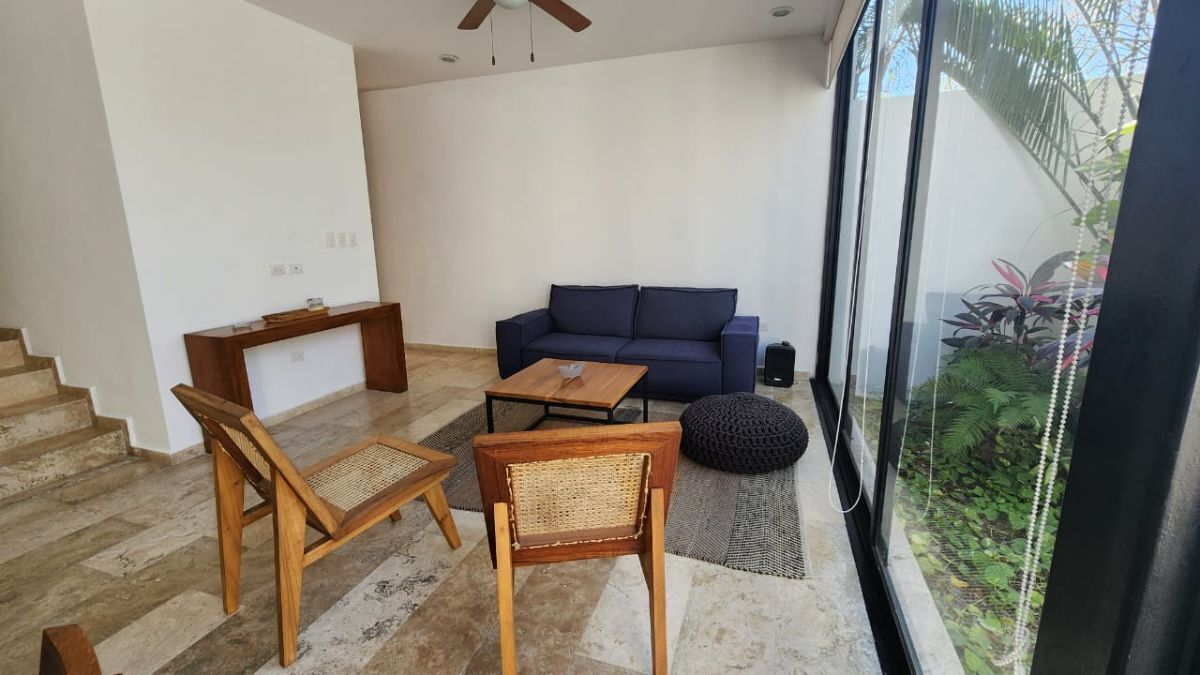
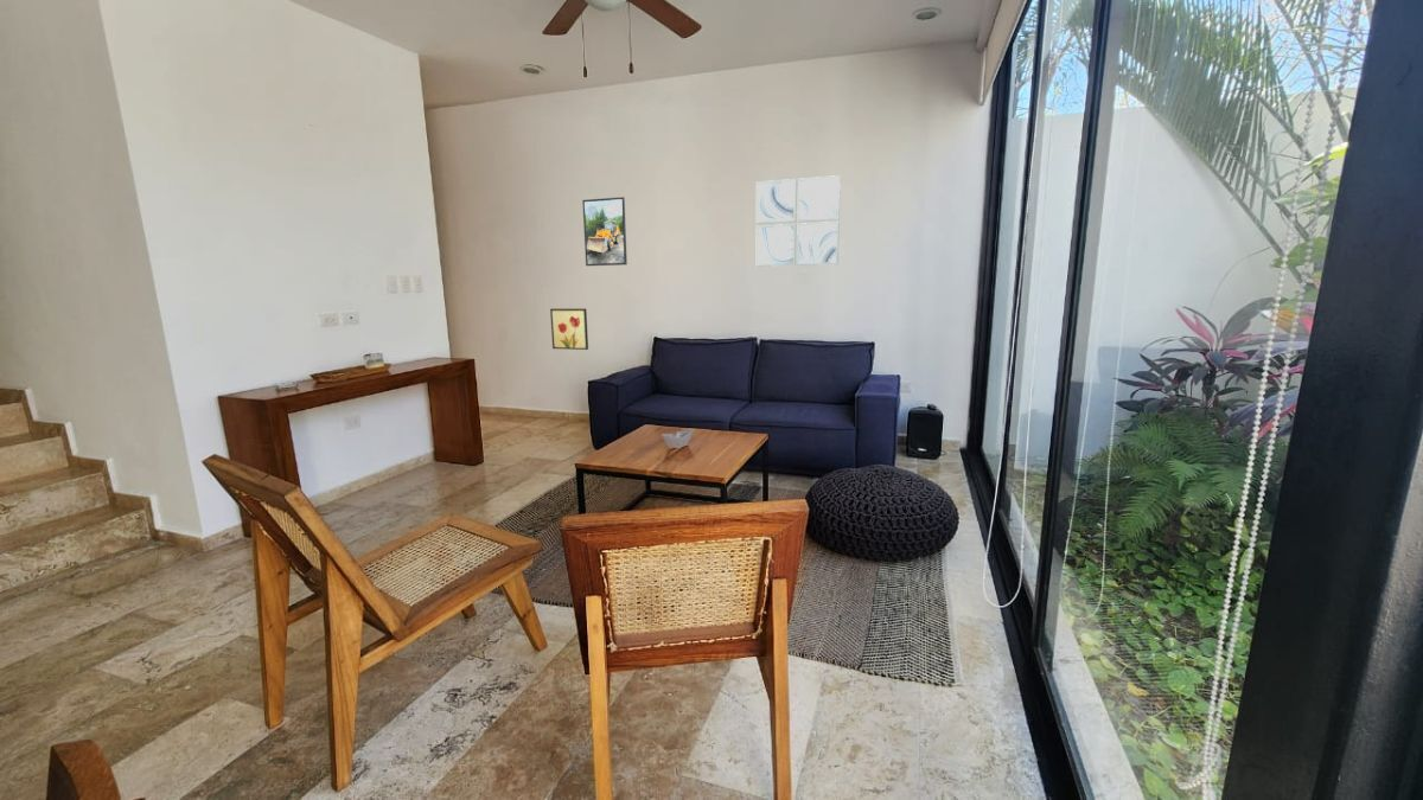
+ wall art [549,307,589,351]
+ wall art [755,174,842,268]
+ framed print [581,196,628,267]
